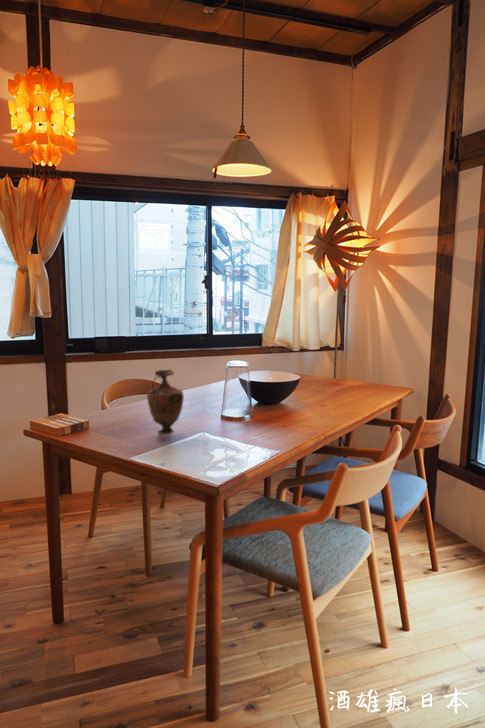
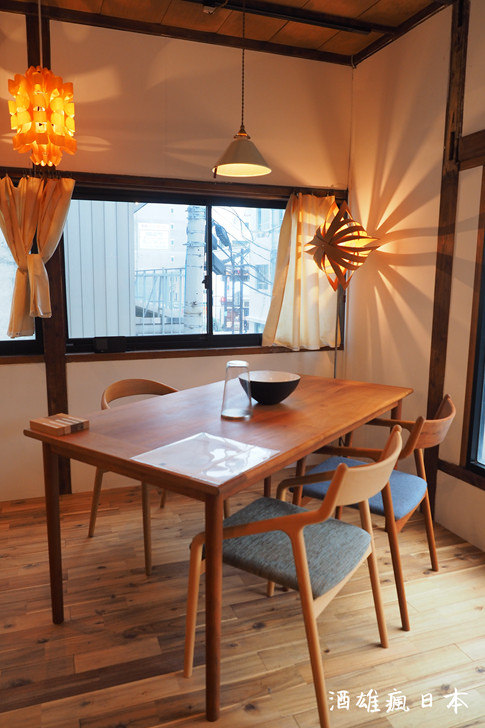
- vase [146,368,185,439]
